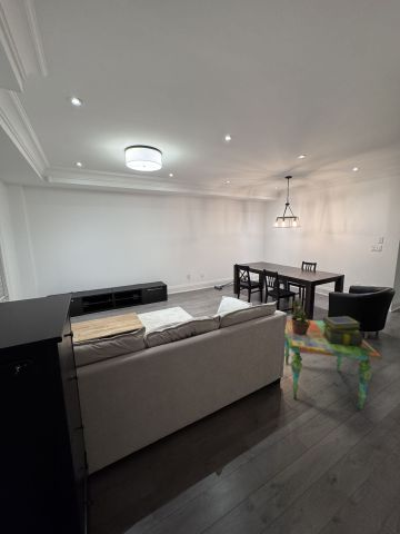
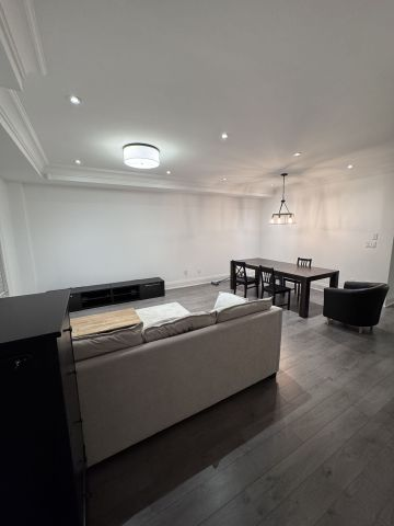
- stack of books [322,315,364,345]
- side table [282,317,382,411]
- potted plant [290,298,311,335]
